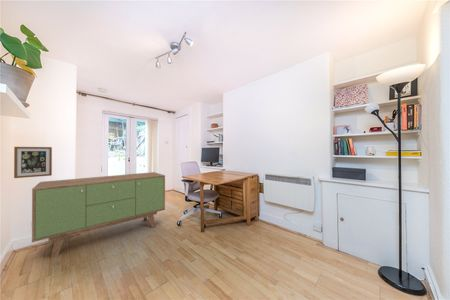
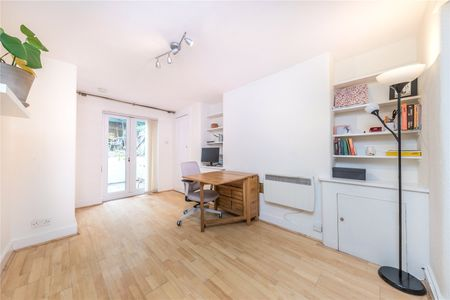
- sideboard [31,171,166,259]
- wall art [13,146,53,179]
